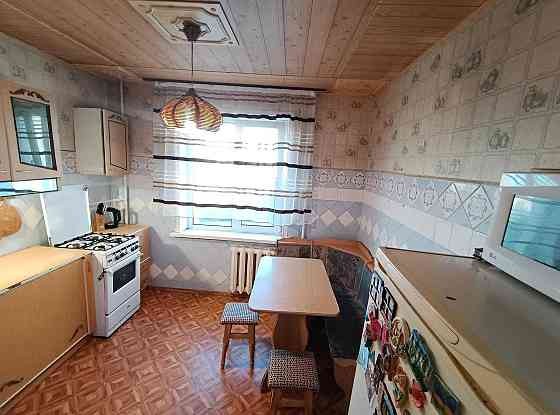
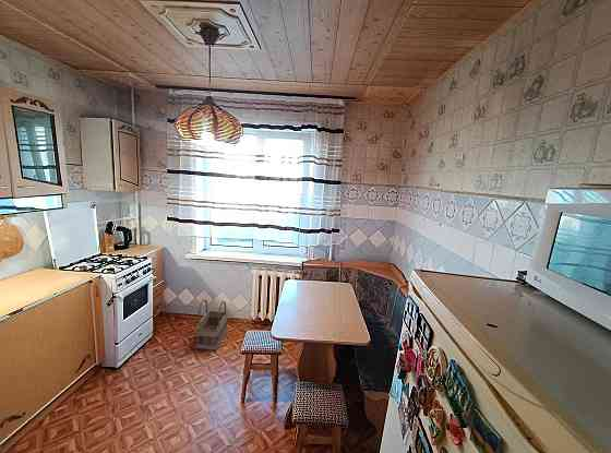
+ basket [194,298,229,351]
